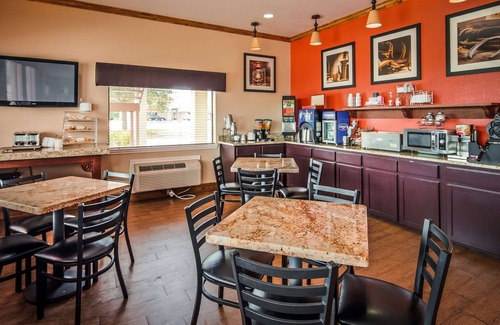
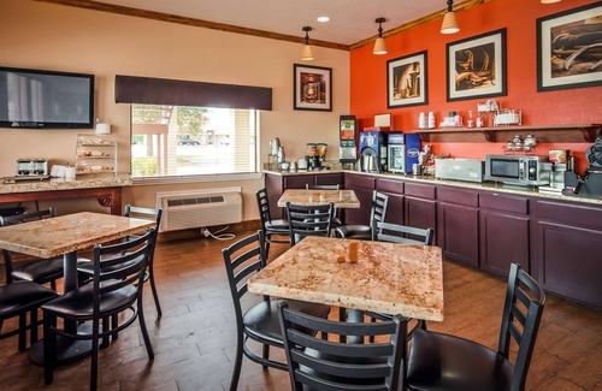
+ pepper shaker [336,239,359,263]
